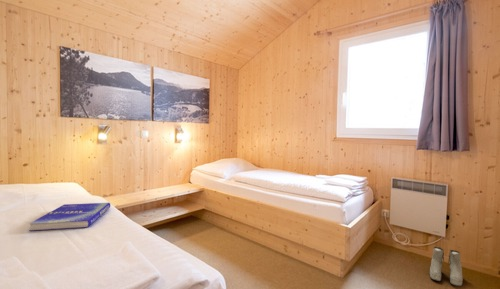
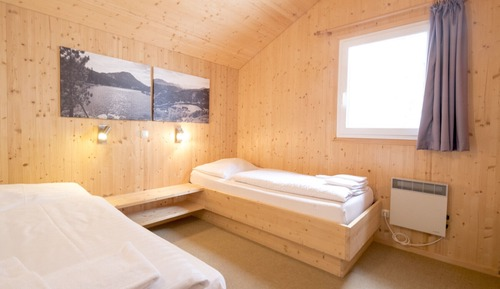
- boots [429,246,464,287]
- book [28,202,111,232]
